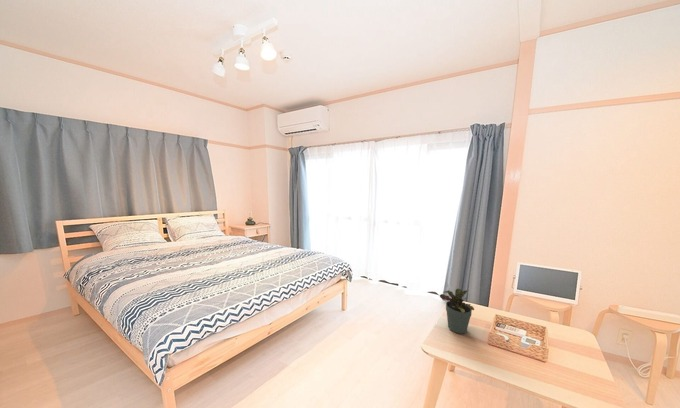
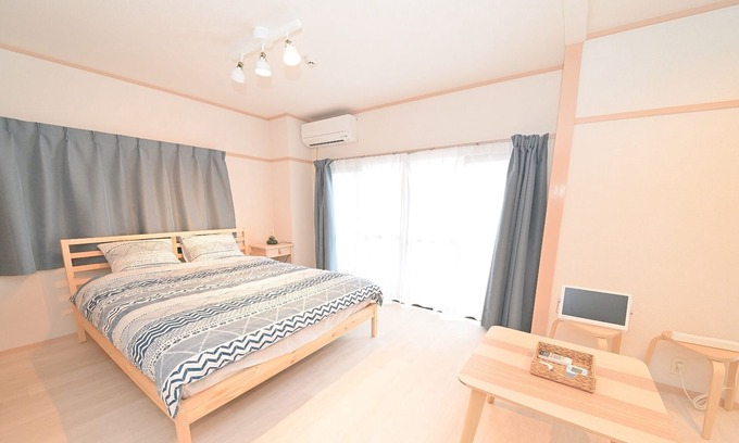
- potted plant [439,288,475,335]
